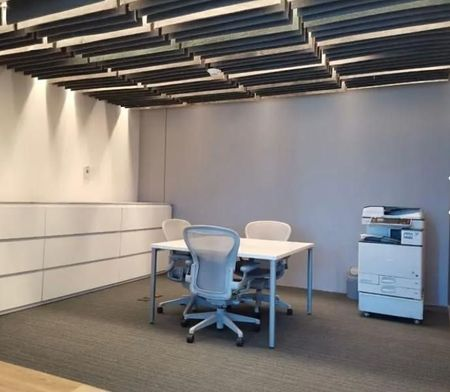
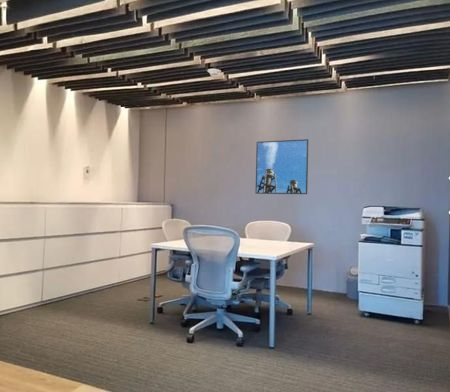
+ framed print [255,138,309,195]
